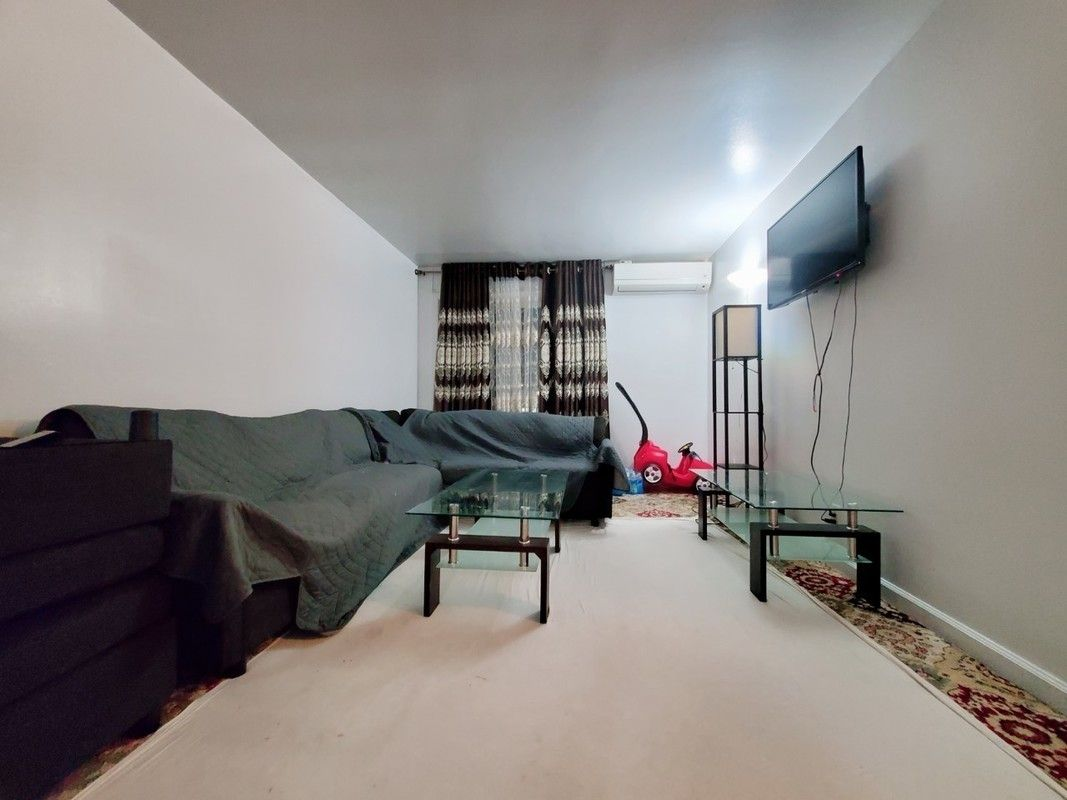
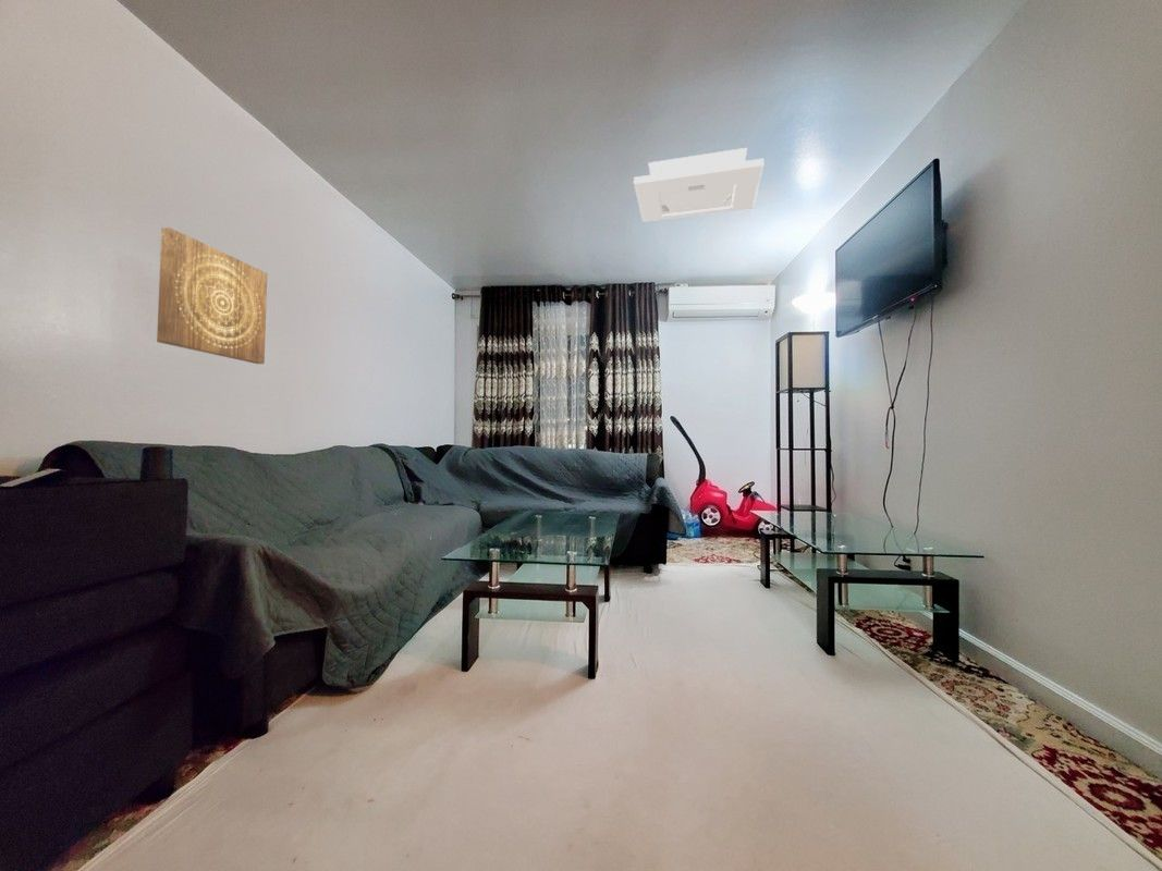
+ wall art [156,226,268,365]
+ ceiling light [633,147,766,223]
